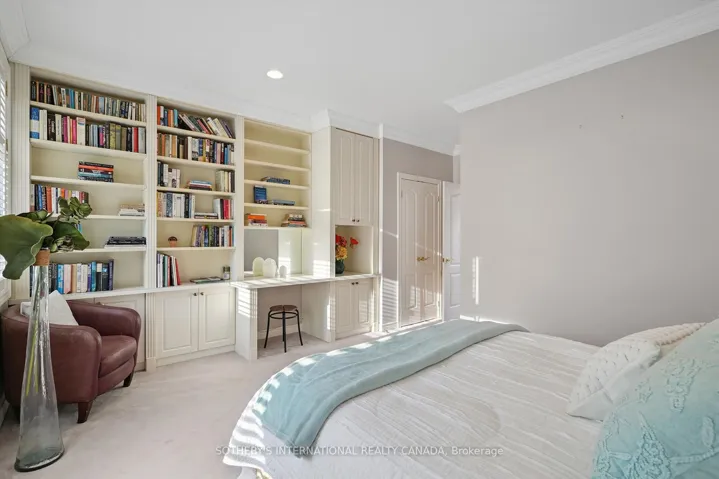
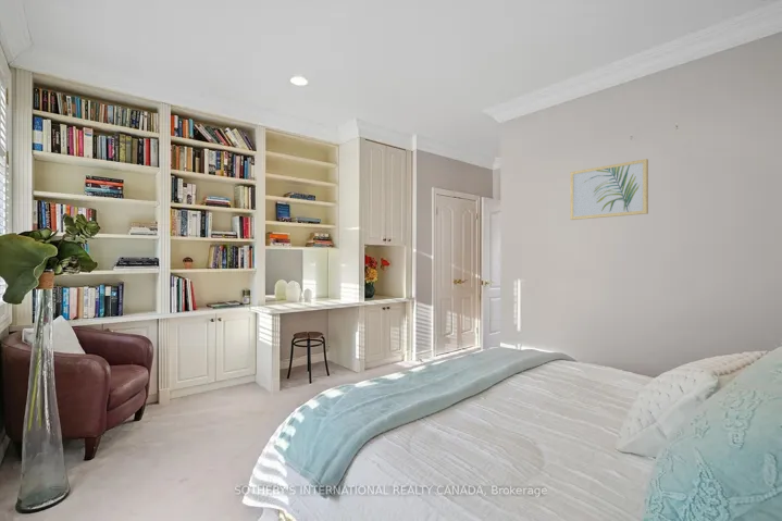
+ wall art [569,158,649,221]
